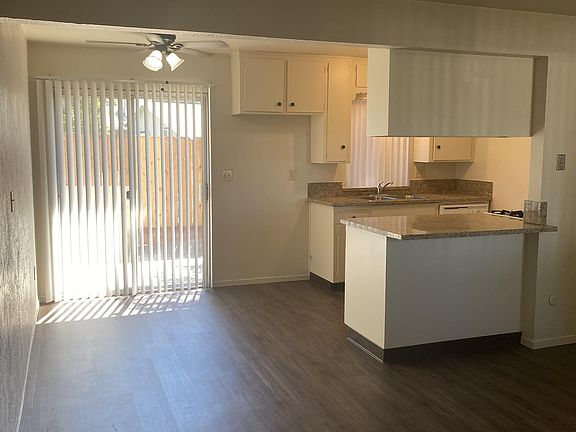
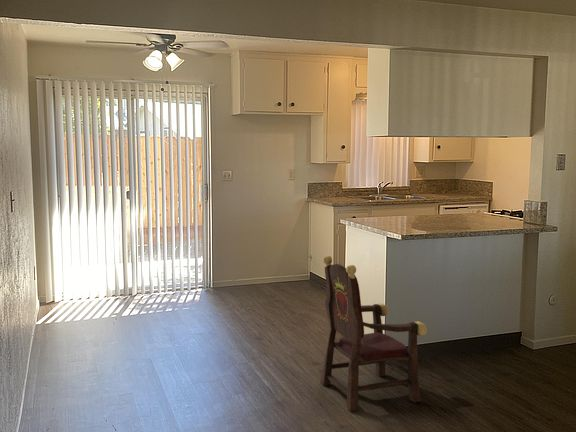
+ armchair [319,255,428,412]
